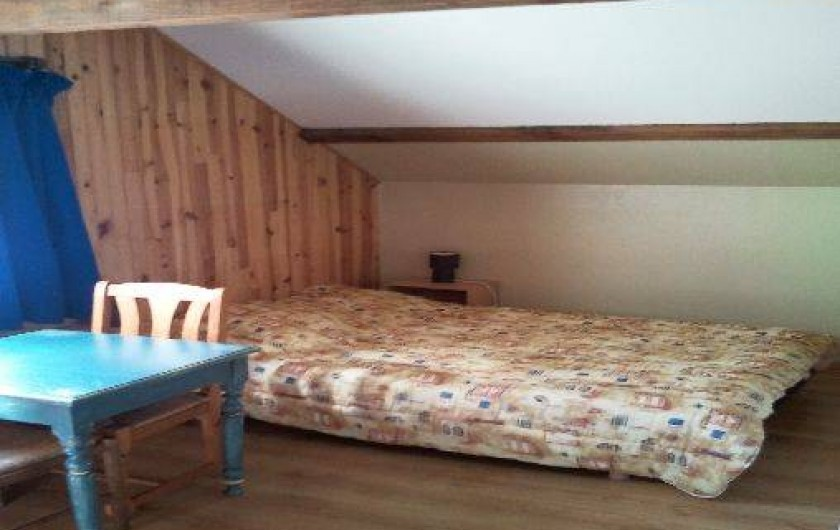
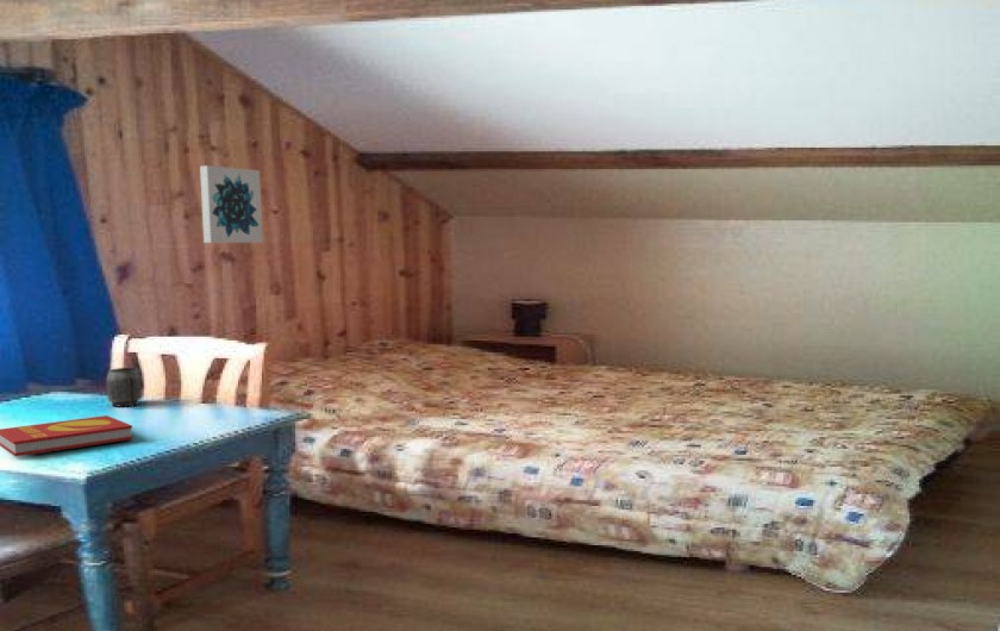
+ mug [105,367,144,408]
+ wall art [199,164,264,244]
+ book [0,414,135,457]
